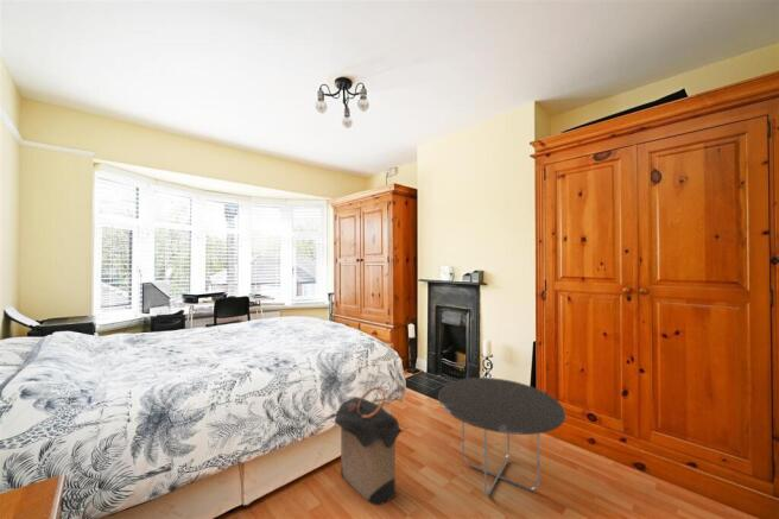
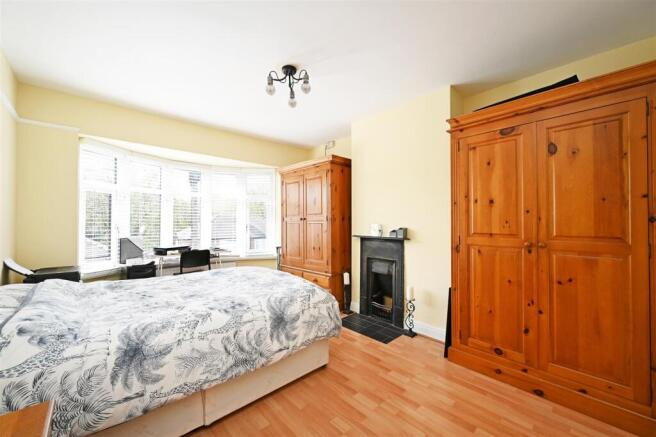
- side table [437,376,568,496]
- laundry hamper [332,386,405,507]
